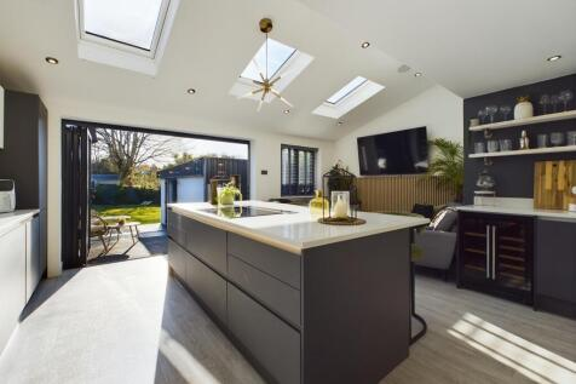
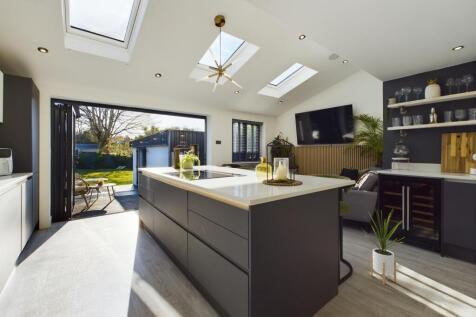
+ house plant [360,208,404,285]
